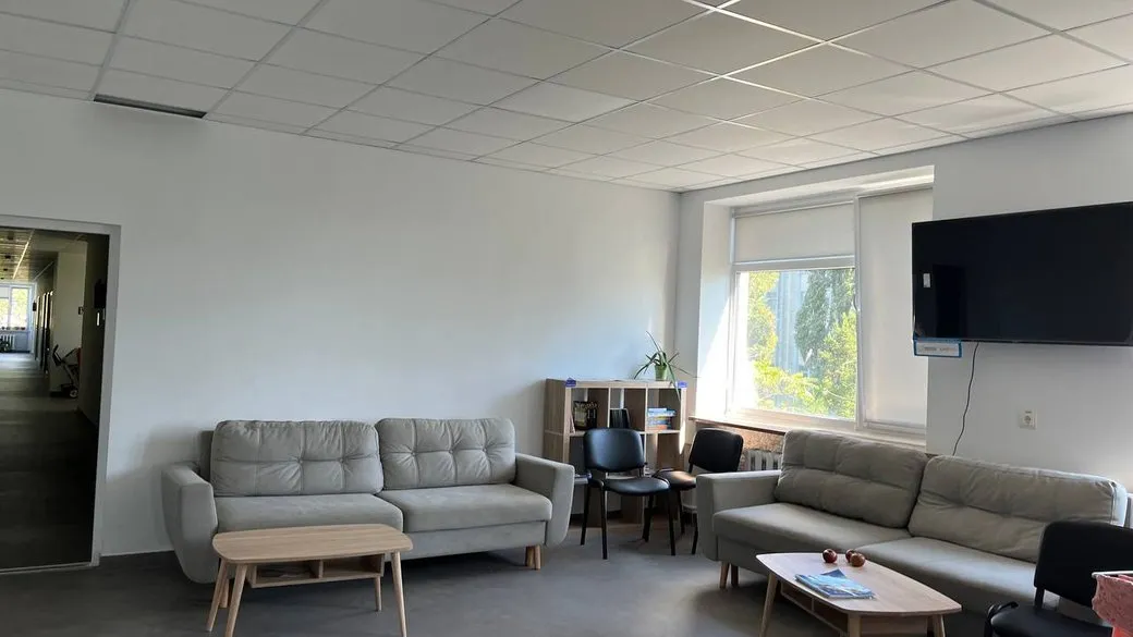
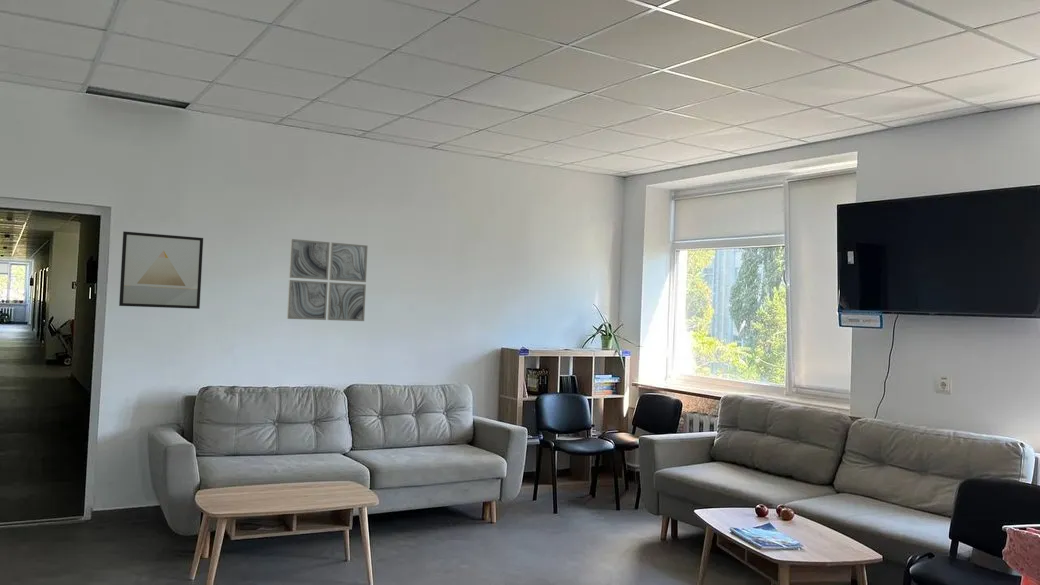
+ wall art [118,230,204,310]
+ wall art [286,238,369,322]
